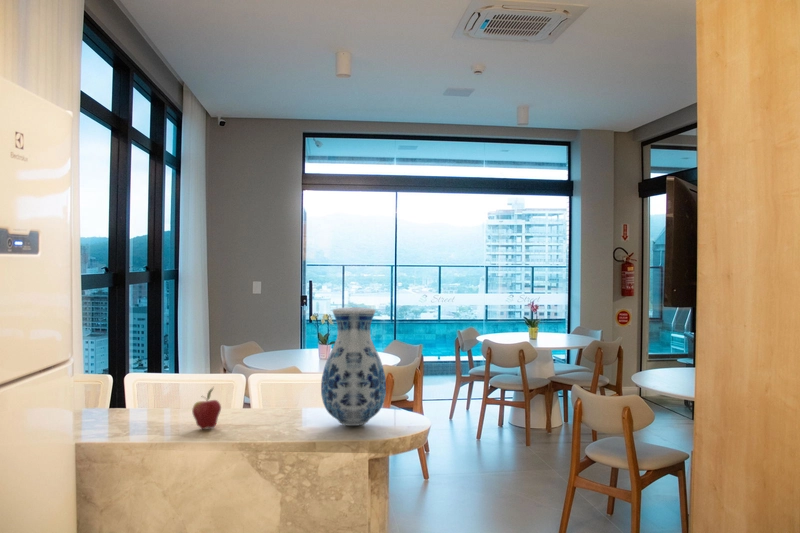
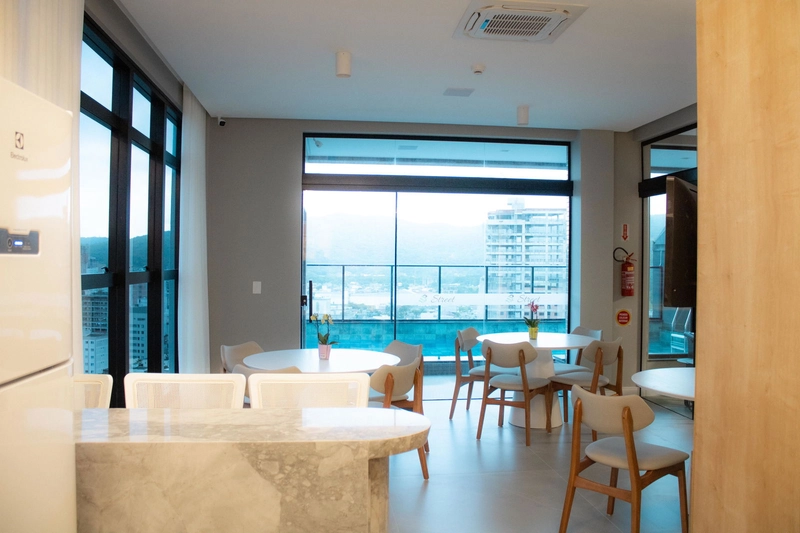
- fruit [191,386,222,430]
- vase [320,306,387,427]
